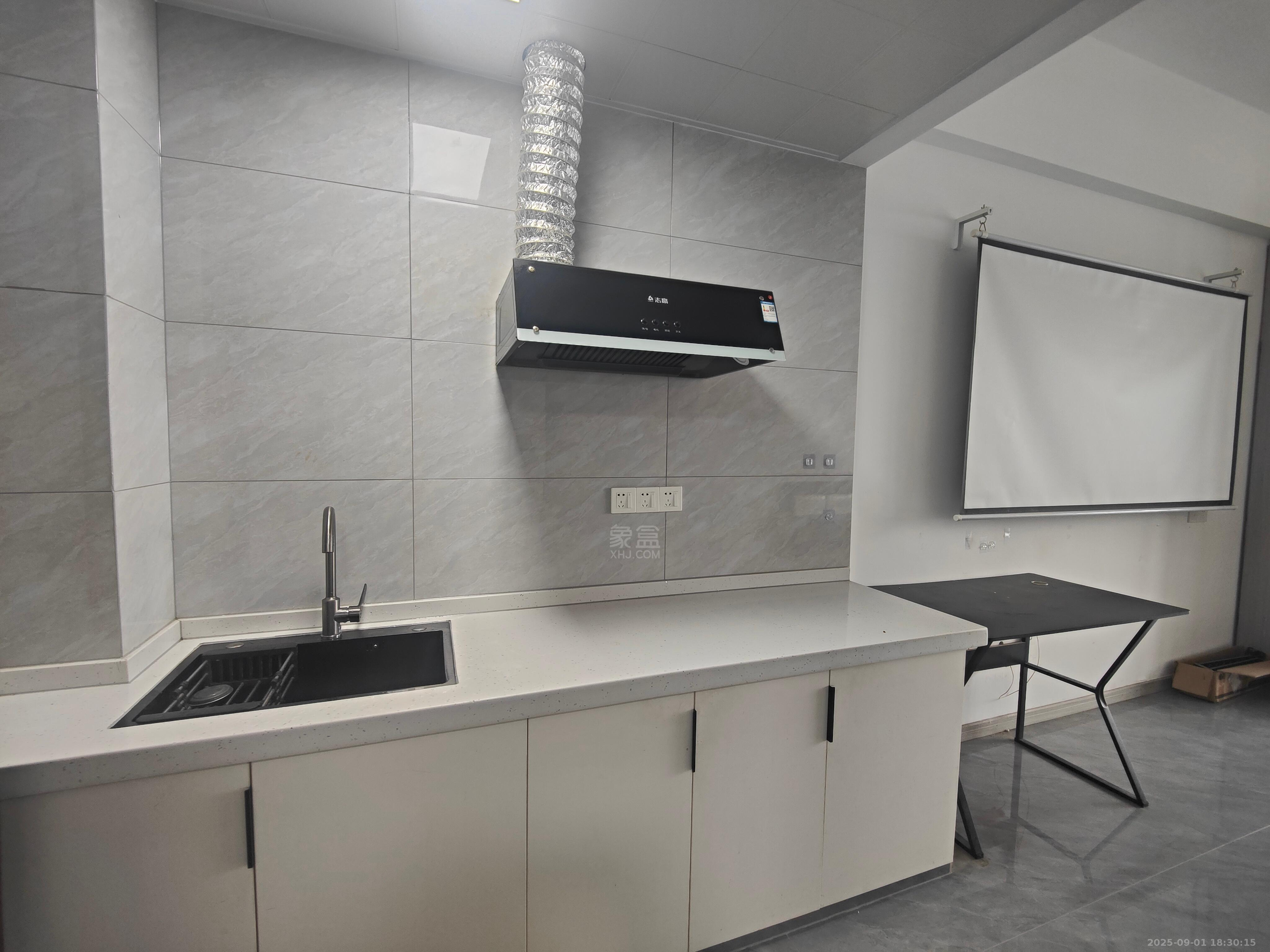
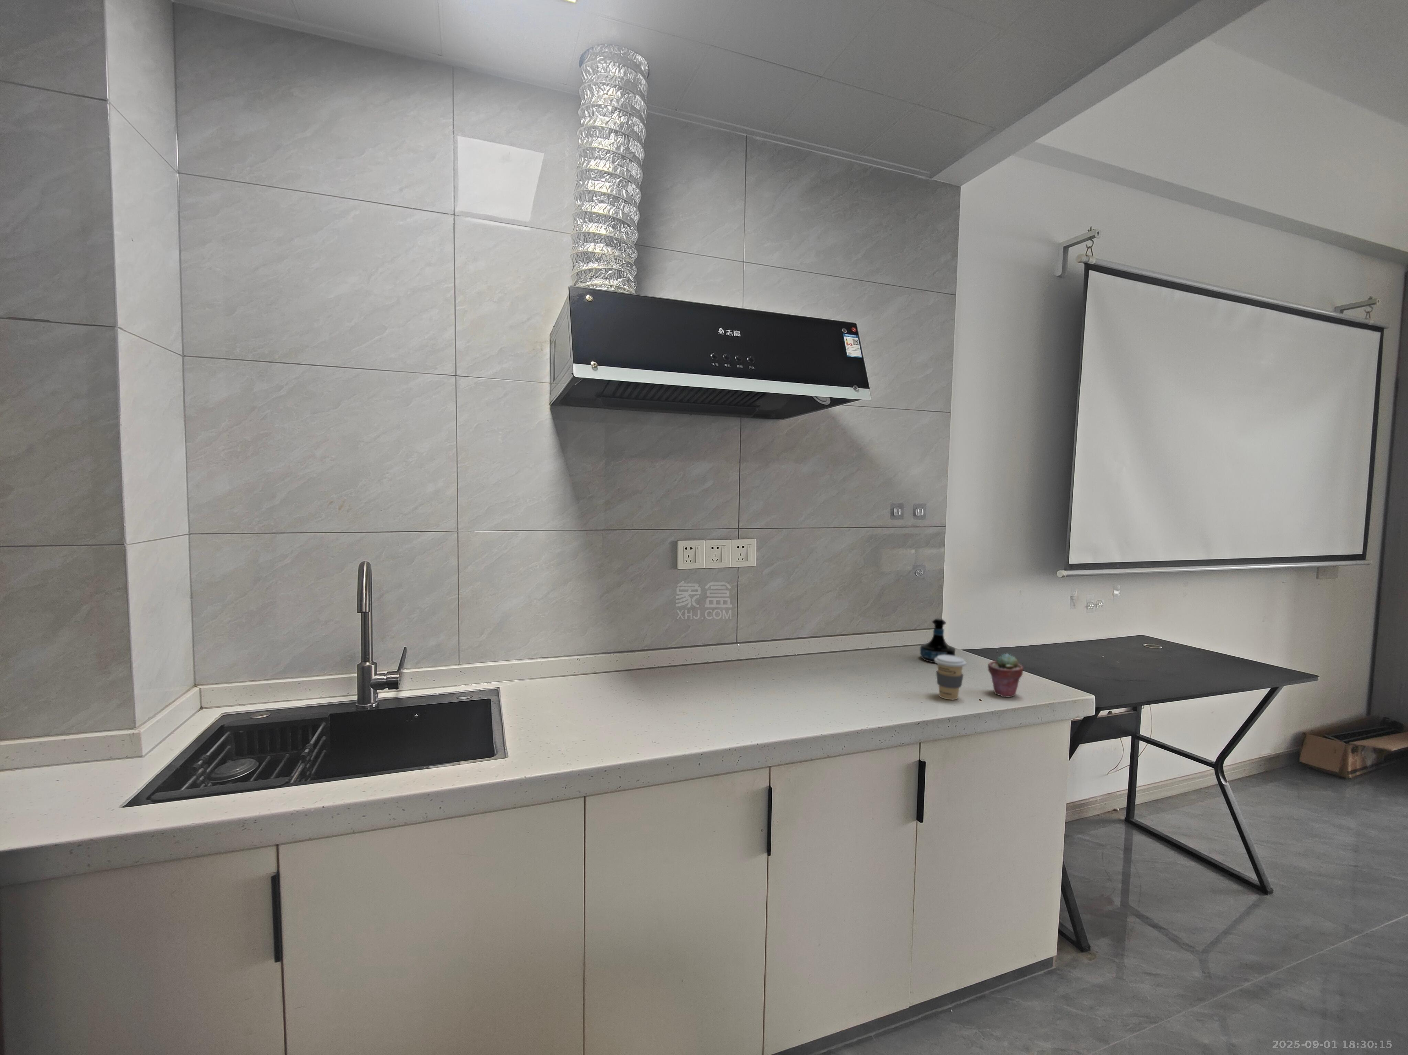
+ tequila bottle [920,618,956,663]
+ potted succulent [987,653,1023,697]
+ coffee cup [935,655,967,700]
